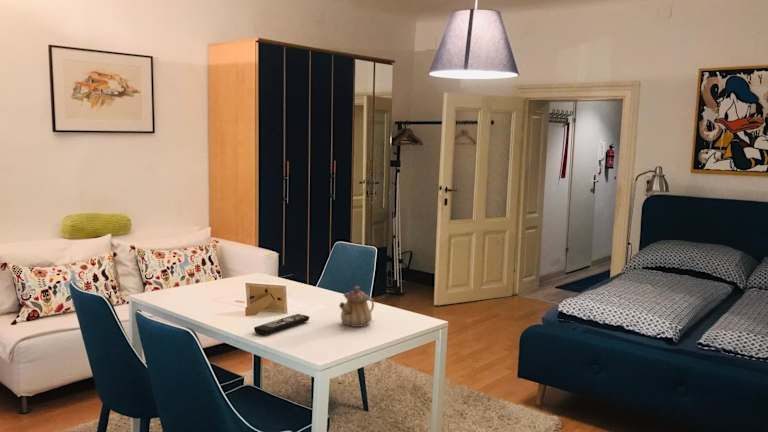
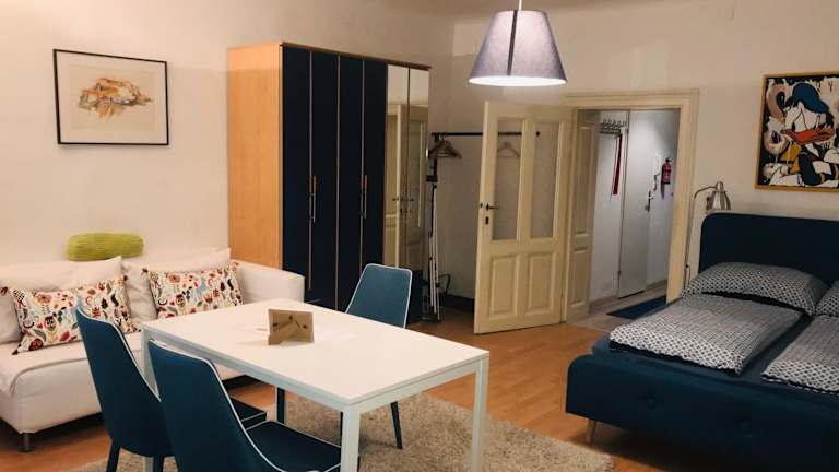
- remote control [253,313,310,336]
- teapot [338,285,375,328]
